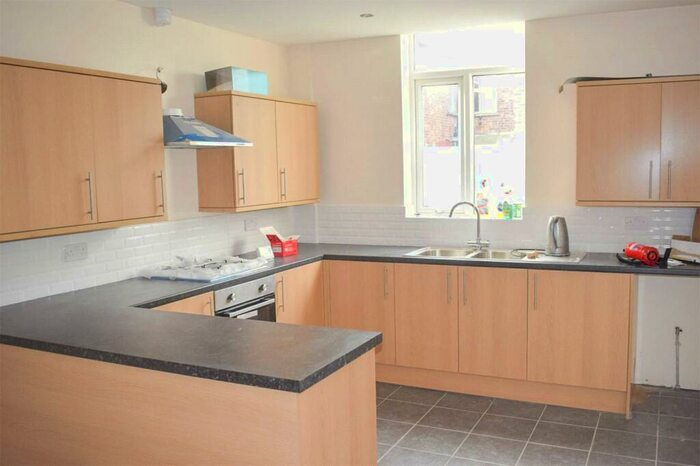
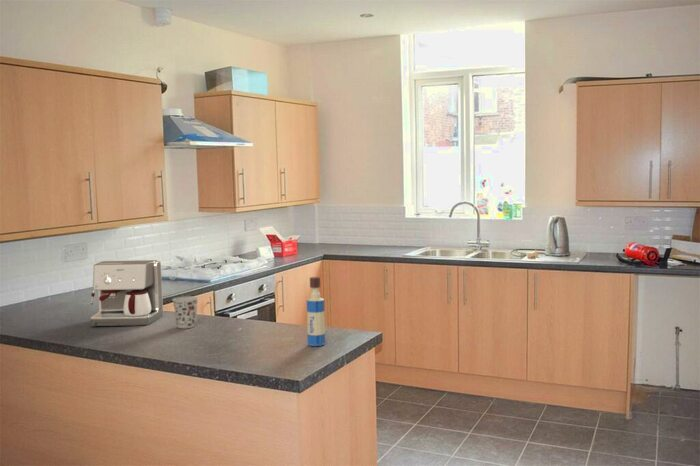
+ cup [171,295,199,329]
+ coffee maker [90,259,164,327]
+ tequila bottle [306,276,326,347]
